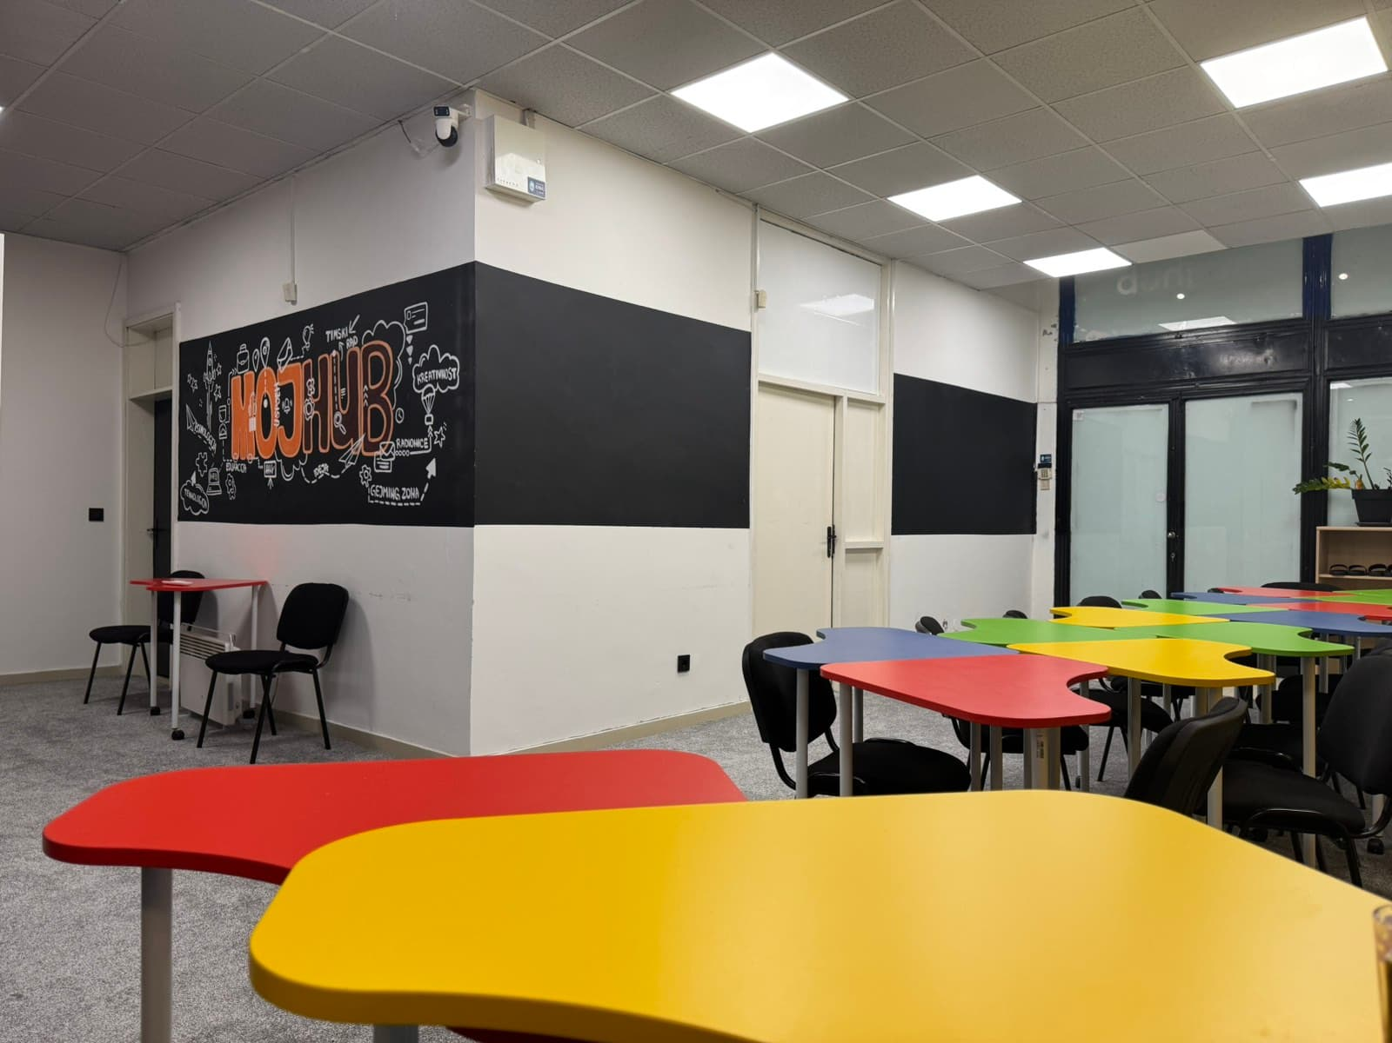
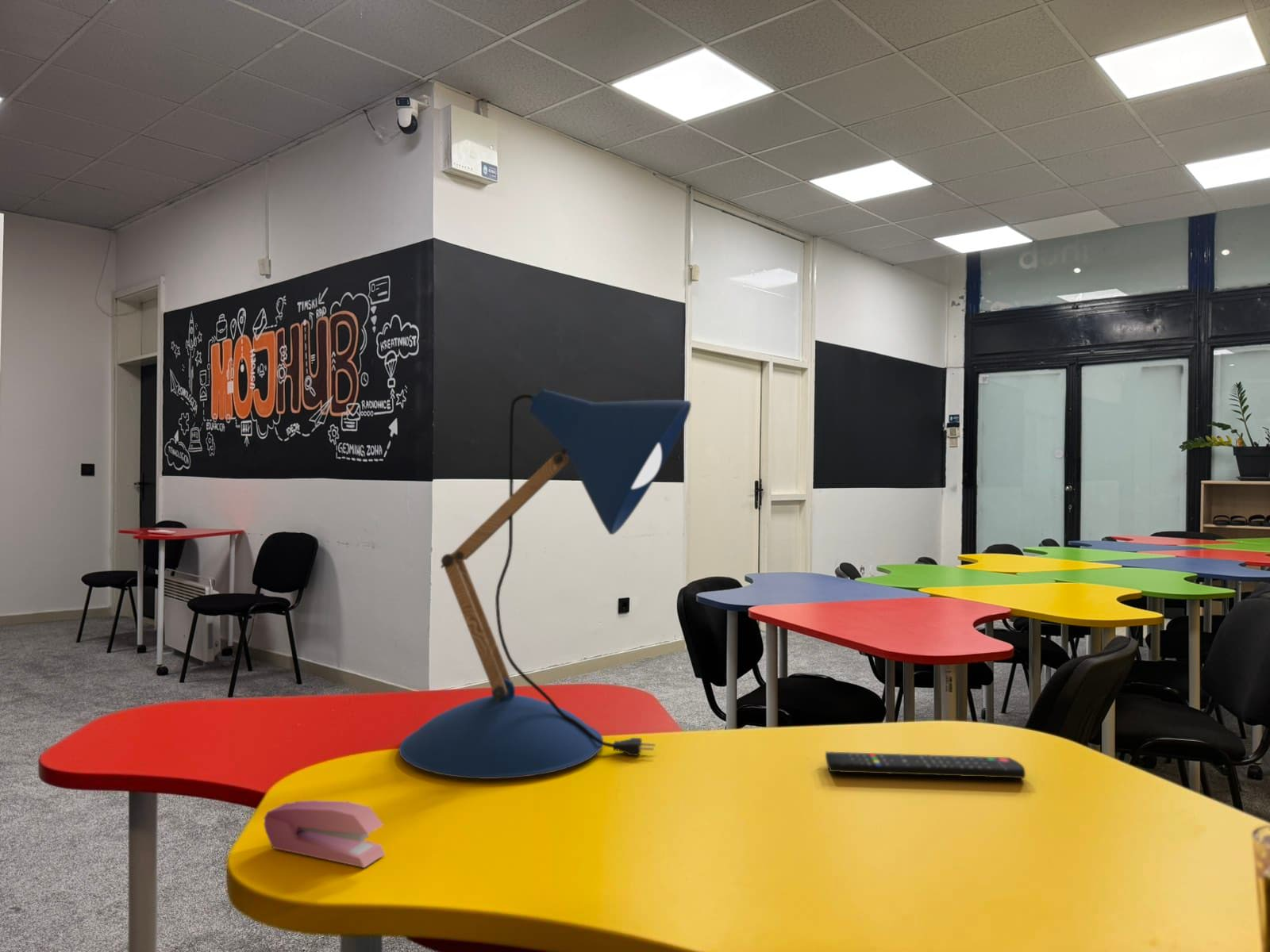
+ stapler [264,800,386,869]
+ desk lamp [398,388,692,780]
+ remote control [825,751,1026,779]
